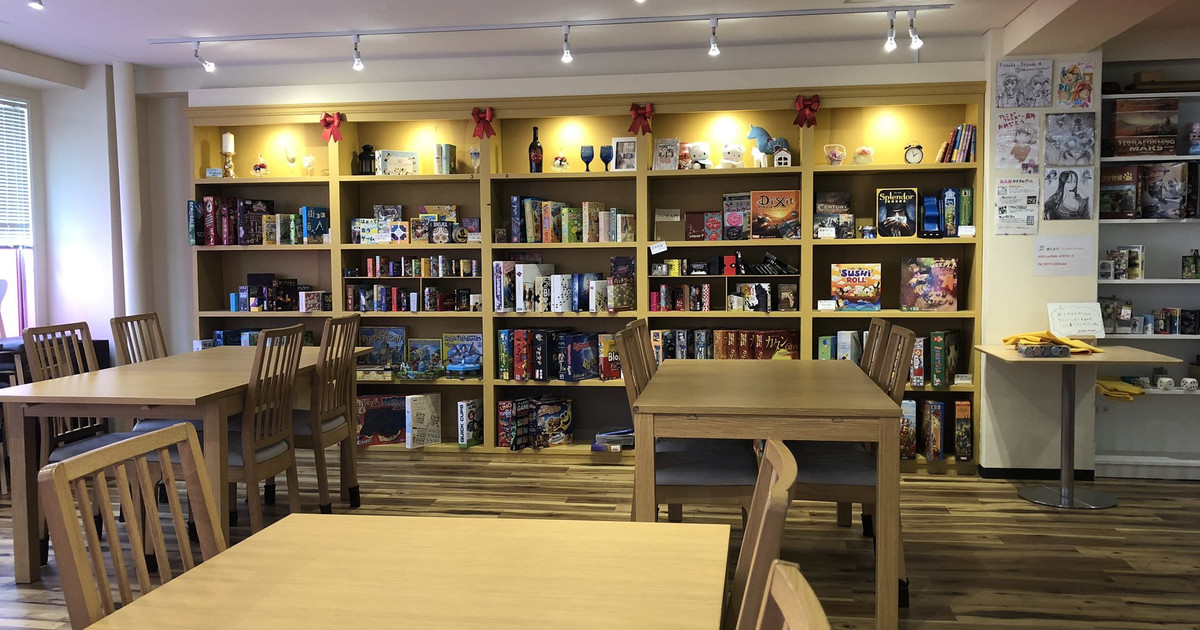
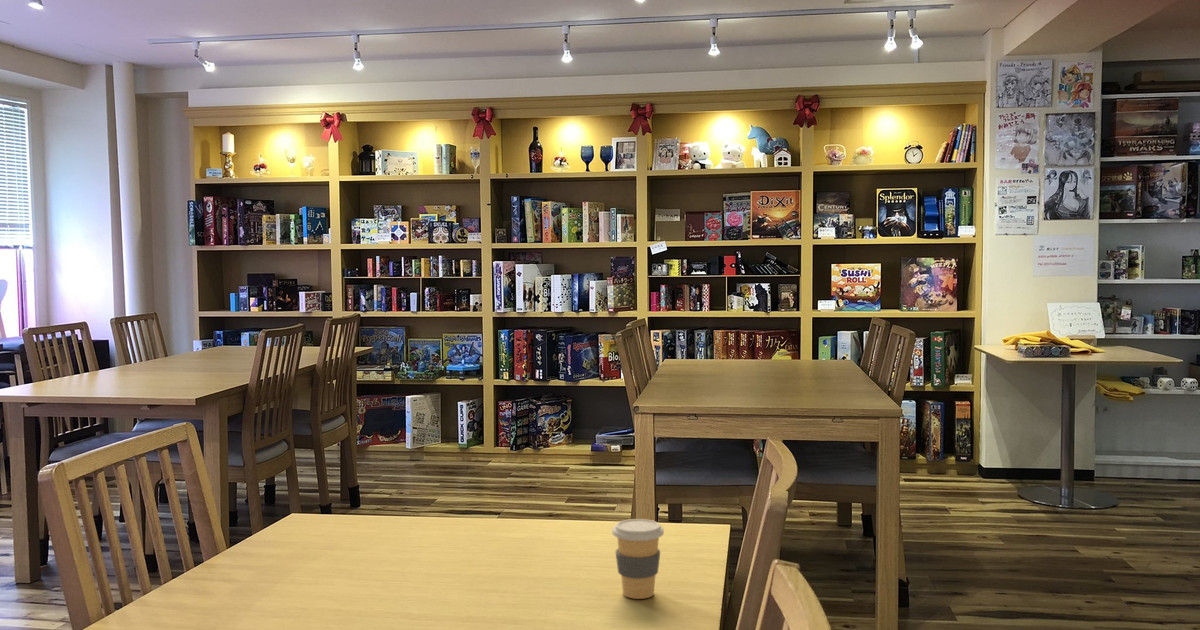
+ coffee cup [611,518,665,600]
